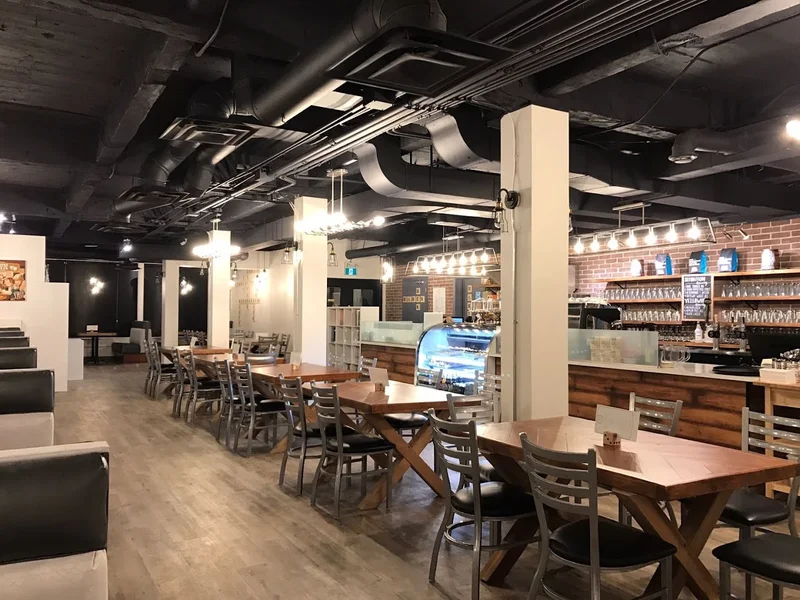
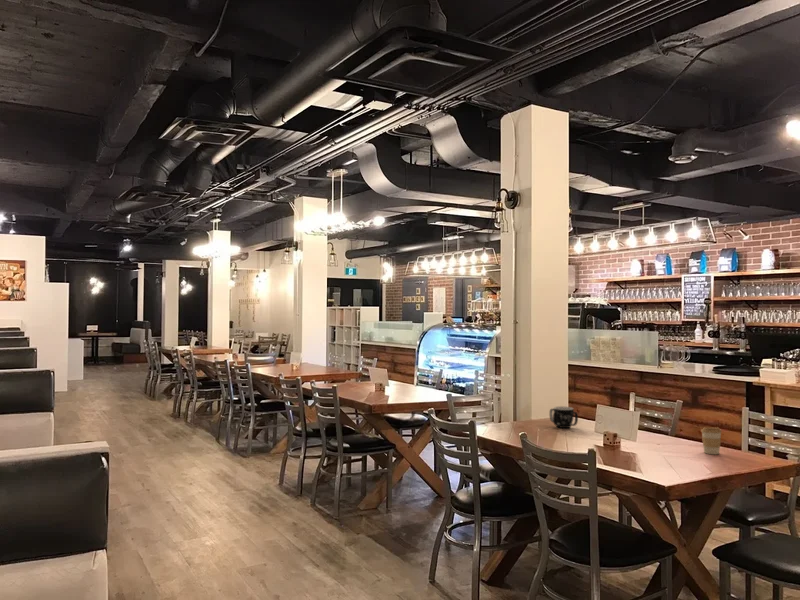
+ coffee cup [700,426,723,455]
+ mug [549,405,579,429]
